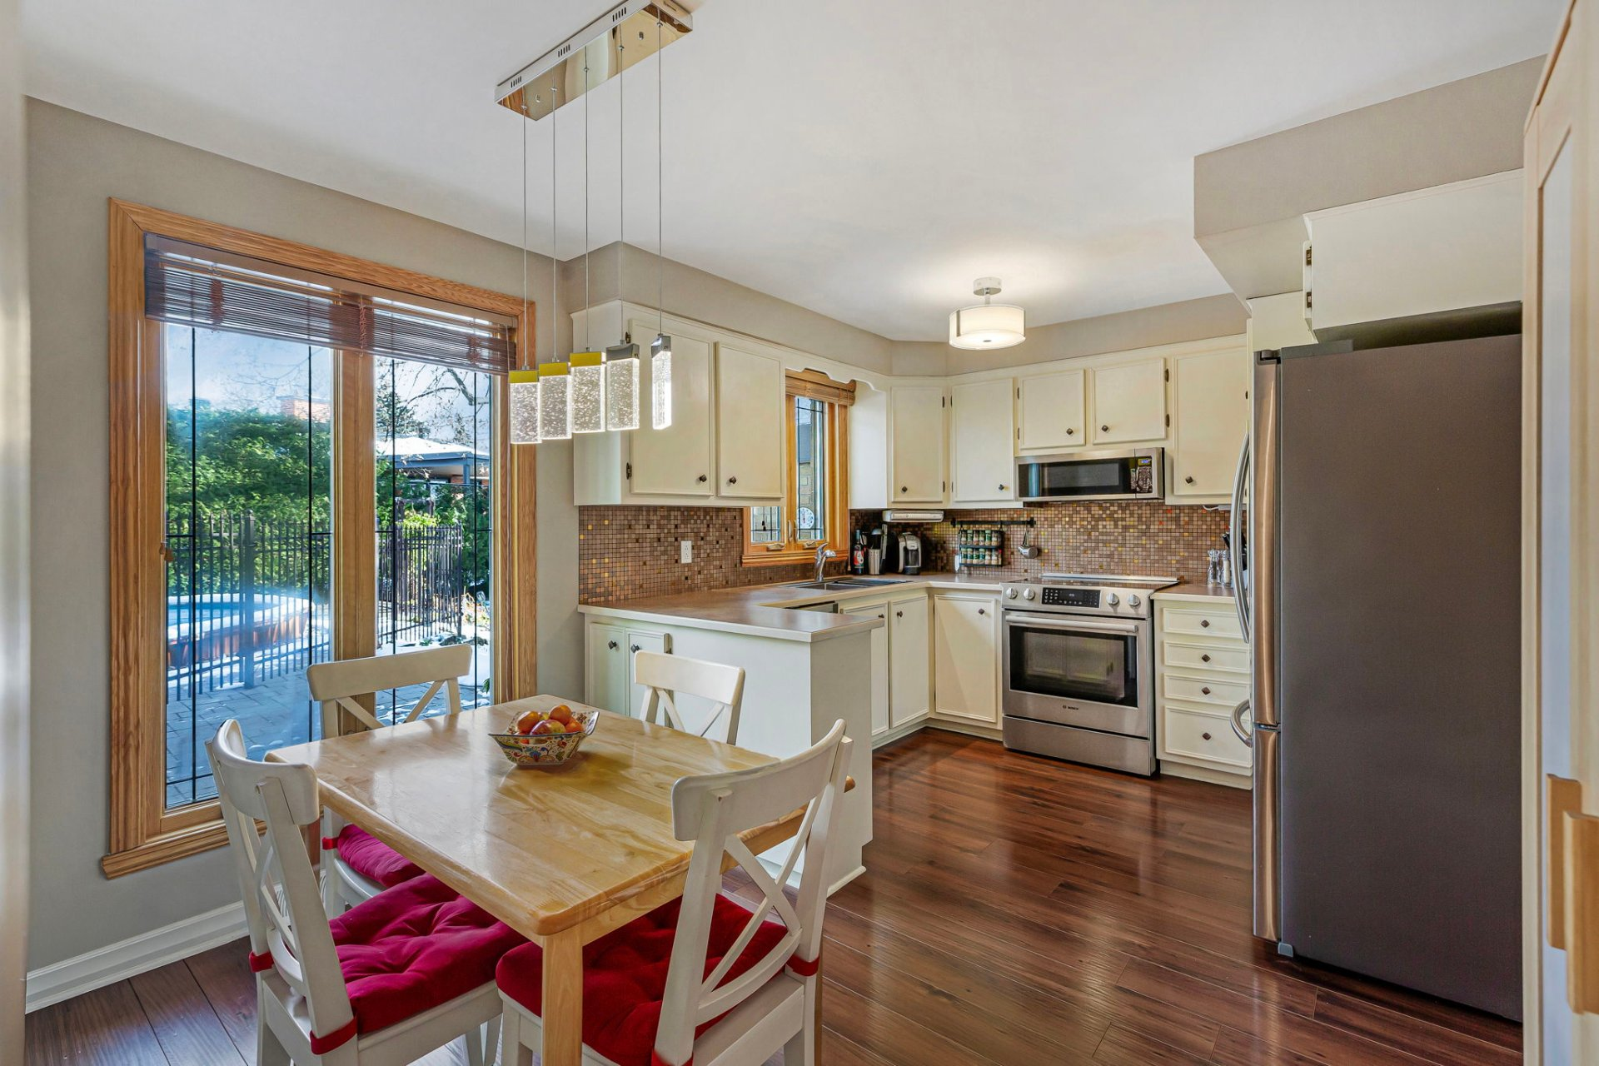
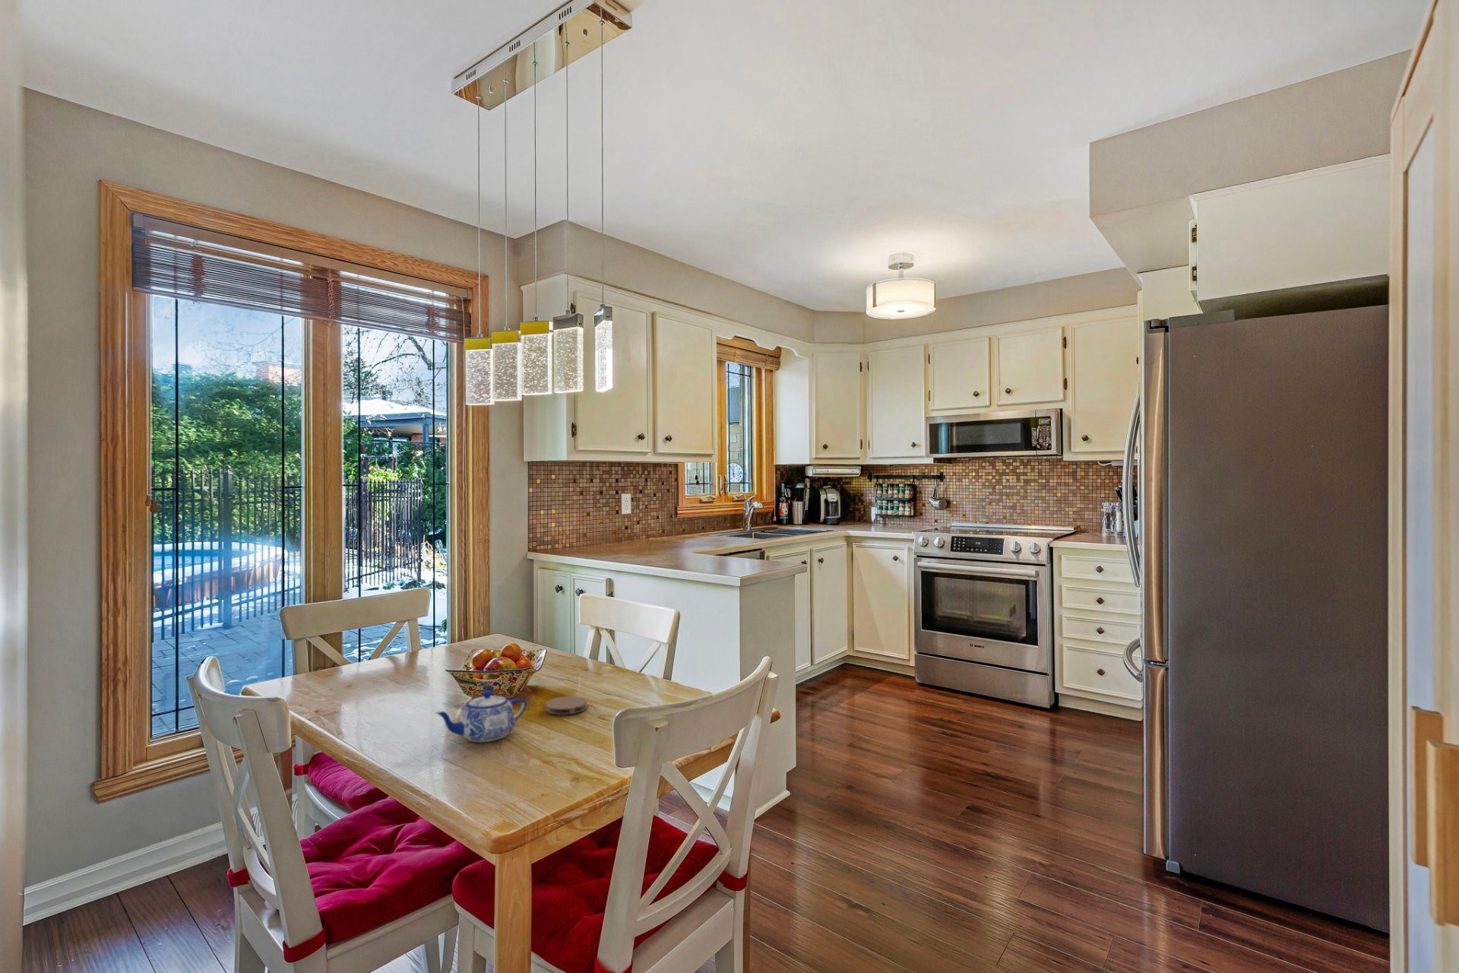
+ coaster [545,695,588,716]
+ teapot [434,690,528,743]
